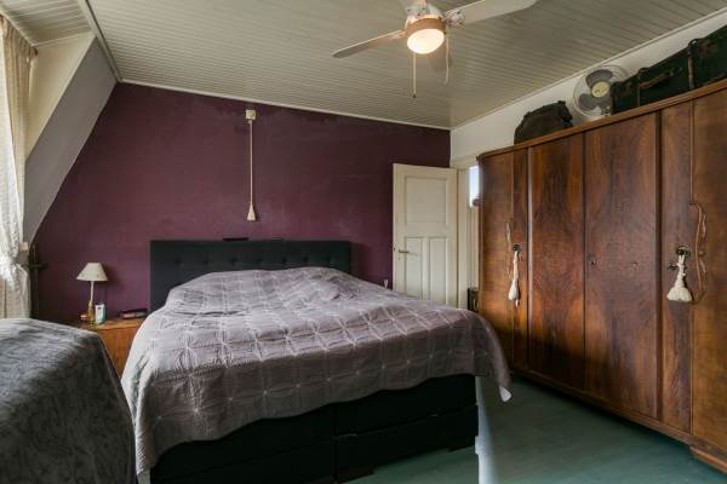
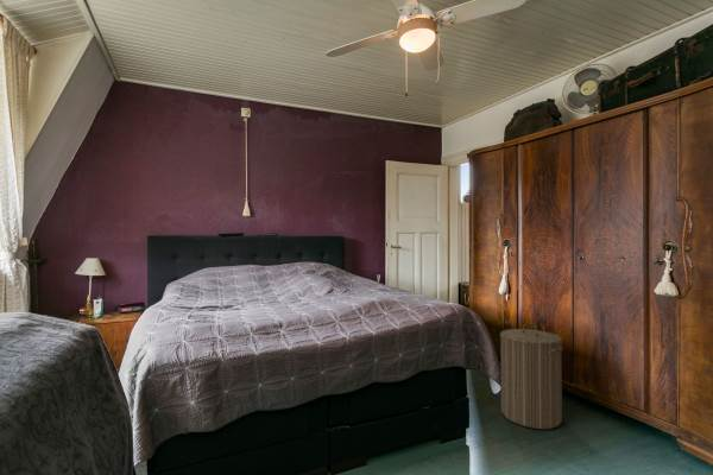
+ laundry hamper [499,321,564,430]
